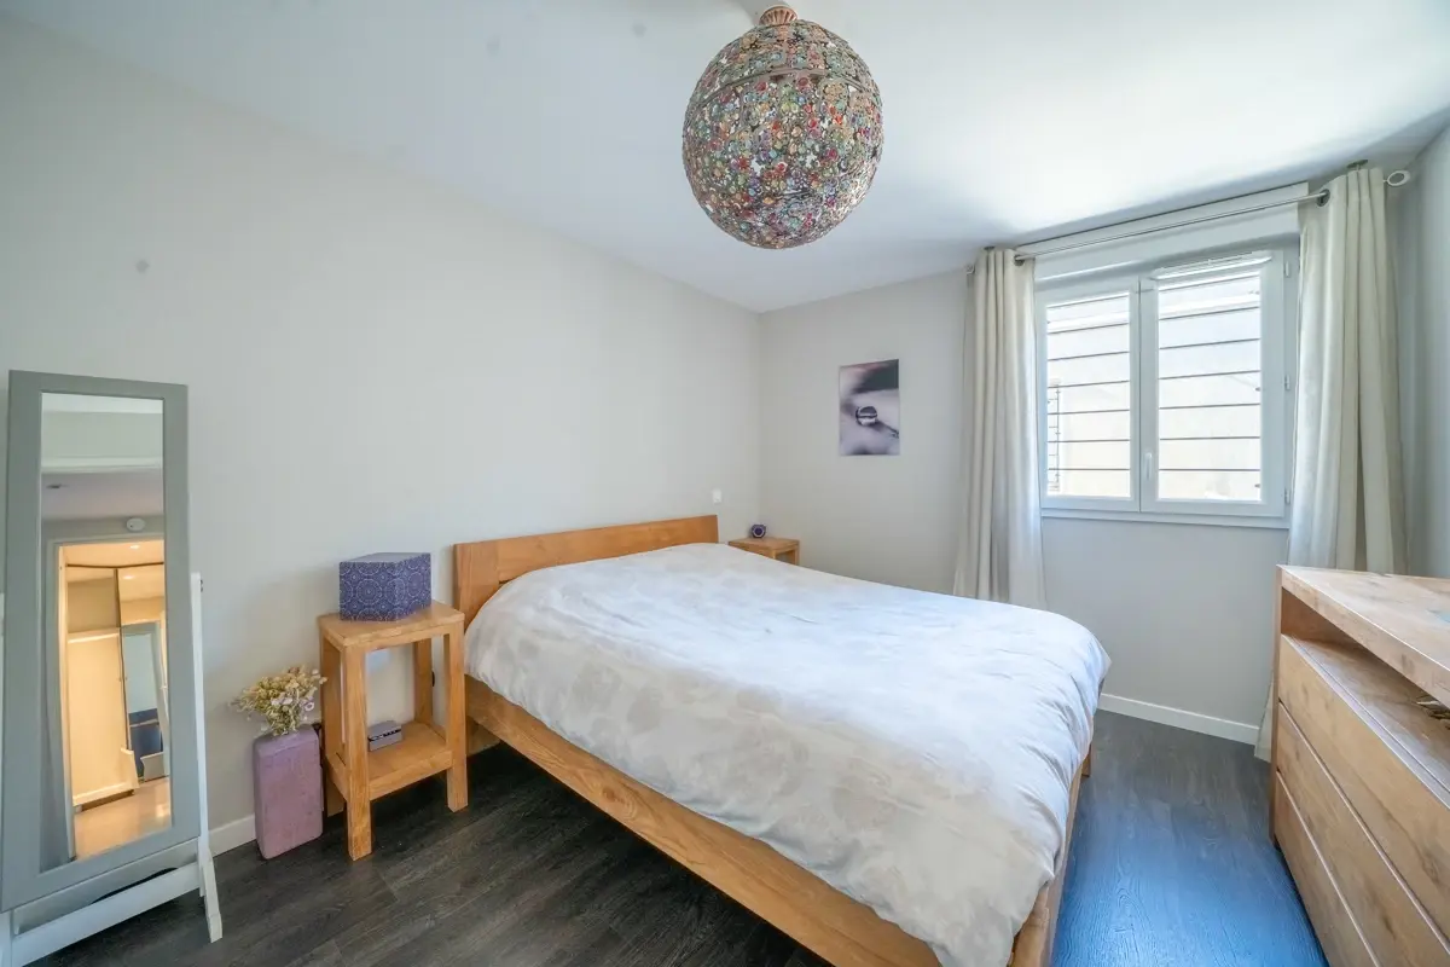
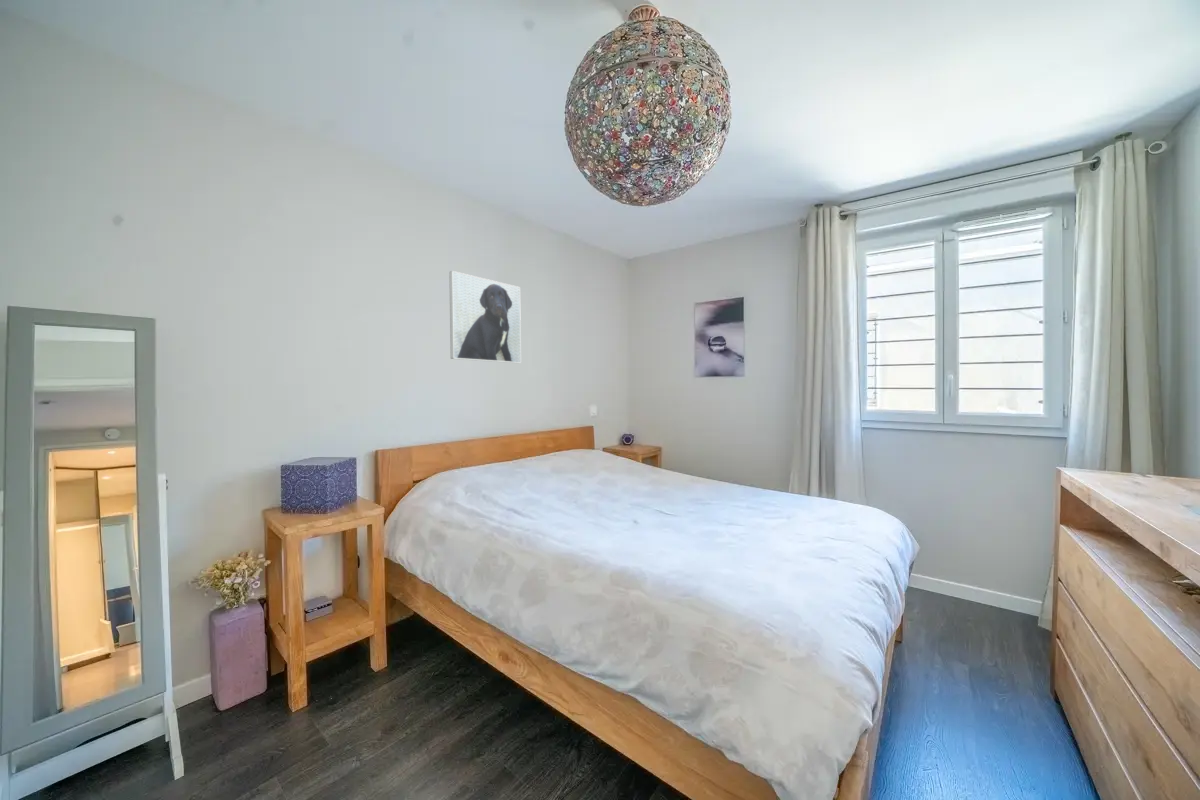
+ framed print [448,270,522,364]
